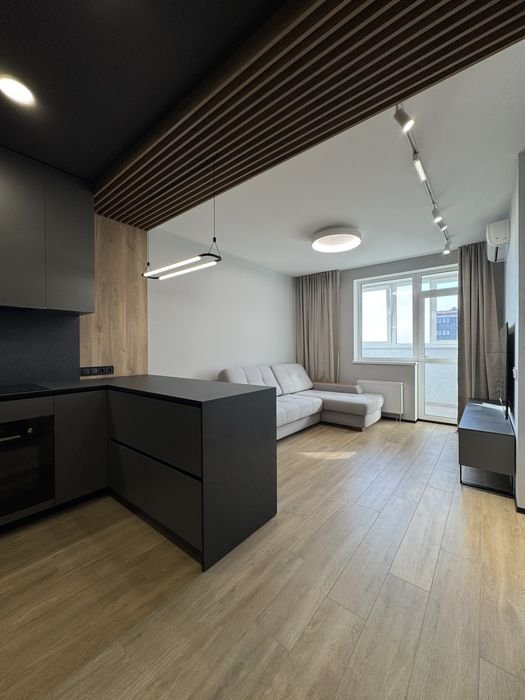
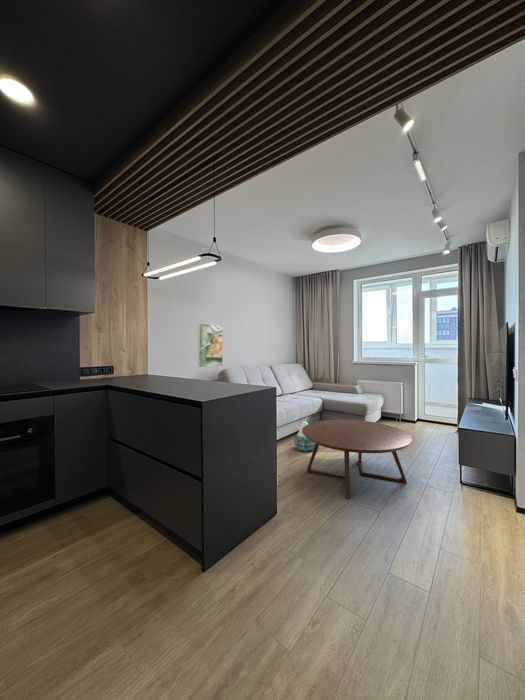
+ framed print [197,322,224,368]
+ coffee table [302,419,413,500]
+ lantern [293,420,315,453]
